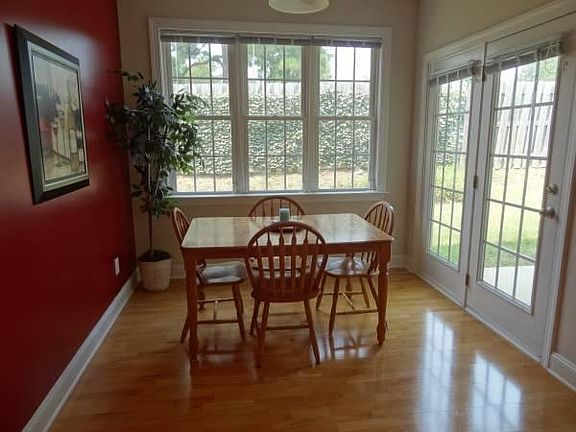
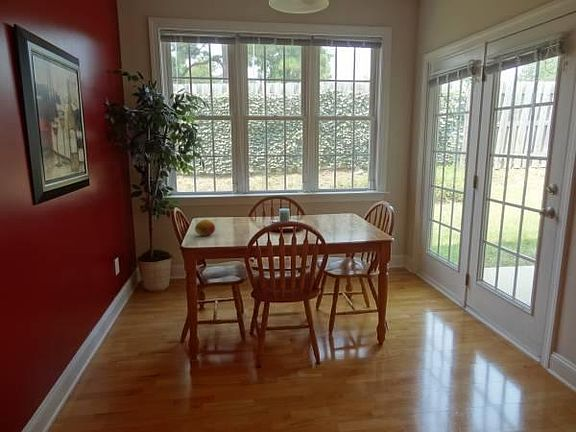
+ fruit [194,219,216,237]
